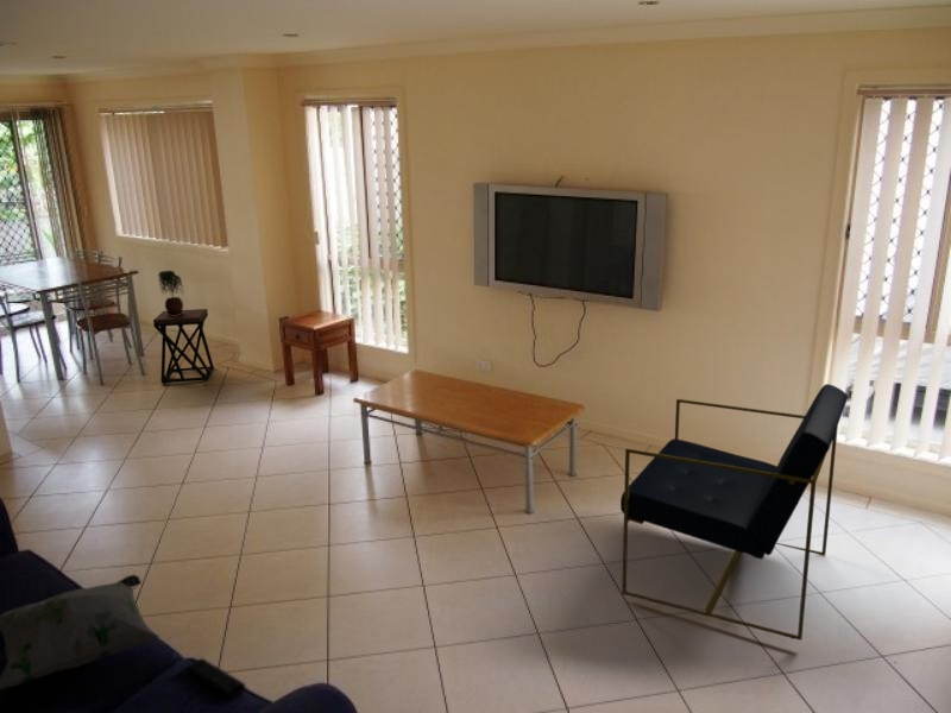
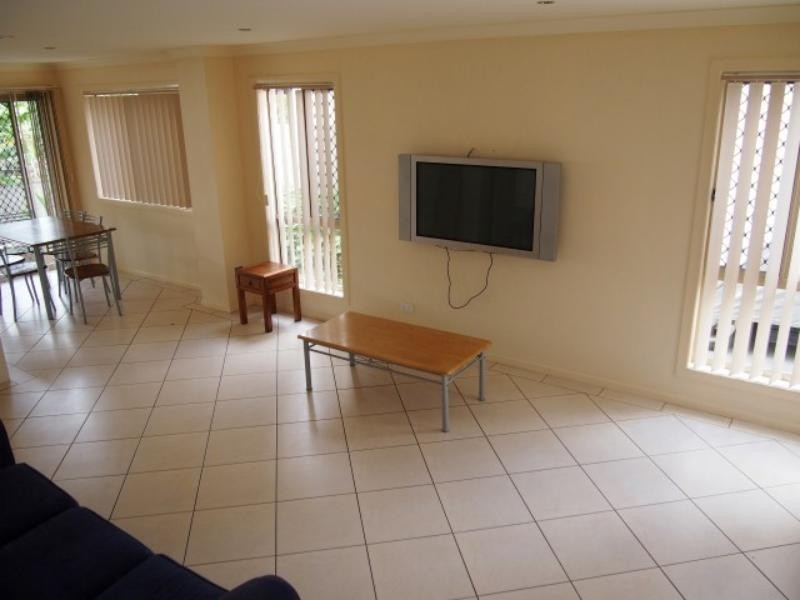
- remote control [184,657,247,699]
- potted plant [157,270,185,316]
- armchair [619,383,849,642]
- decorative pillow [0,574,160,690]
- stool [152,308,215,384]
